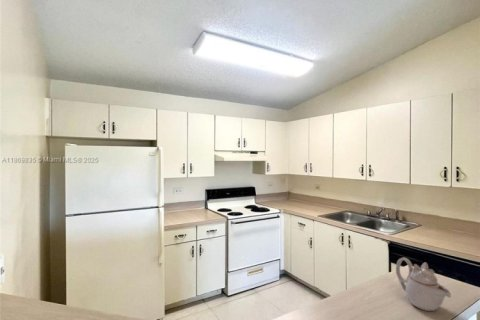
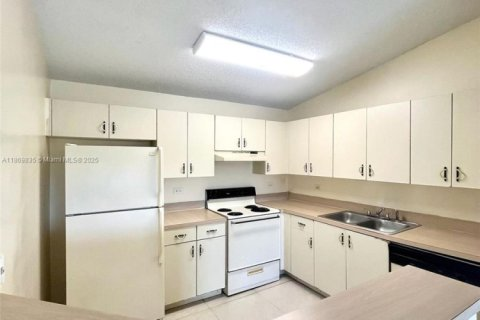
- teapot [395,257,452,312]
